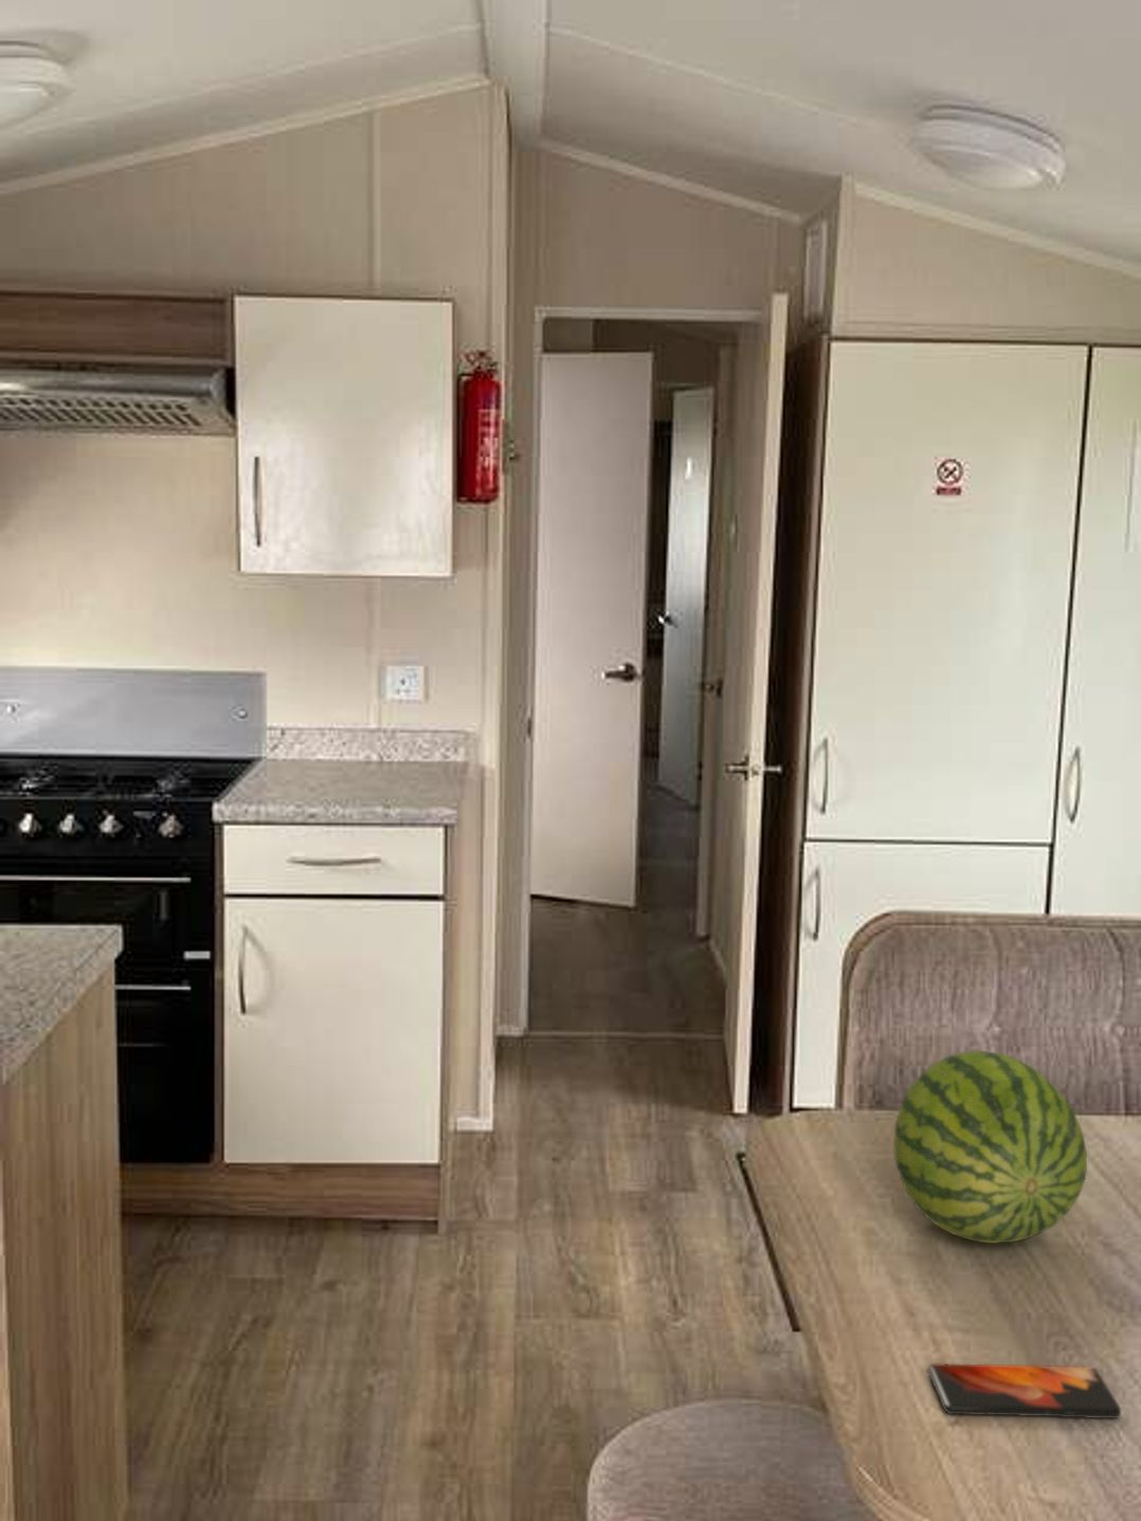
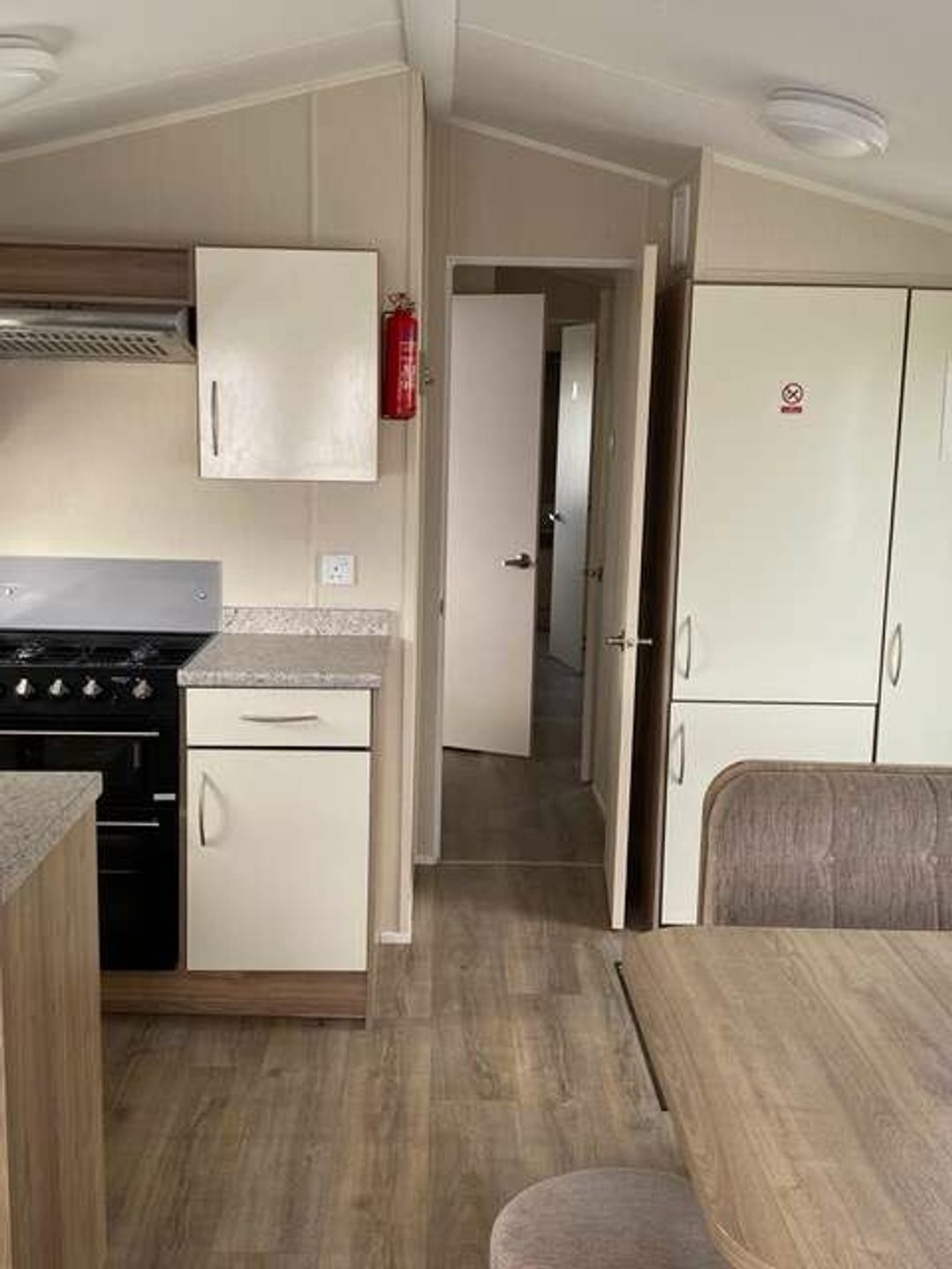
- fruit [893,1050,1088,1245]
- smartphone [928,1363,1122,1419]
